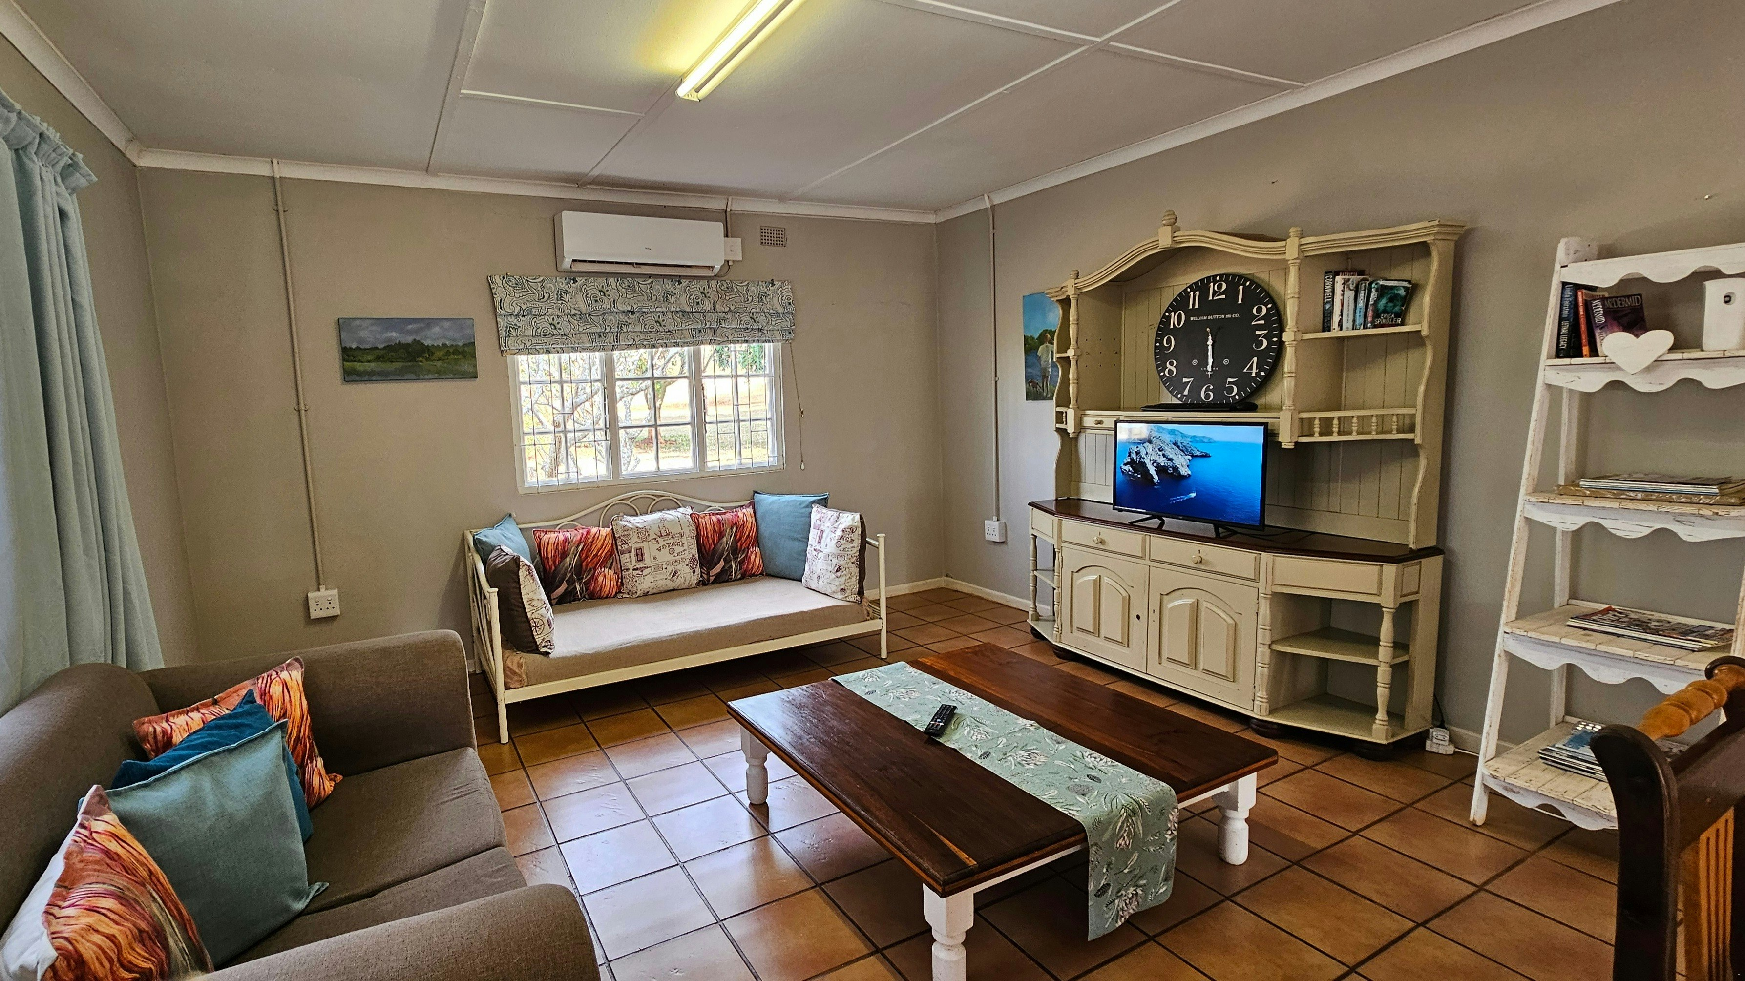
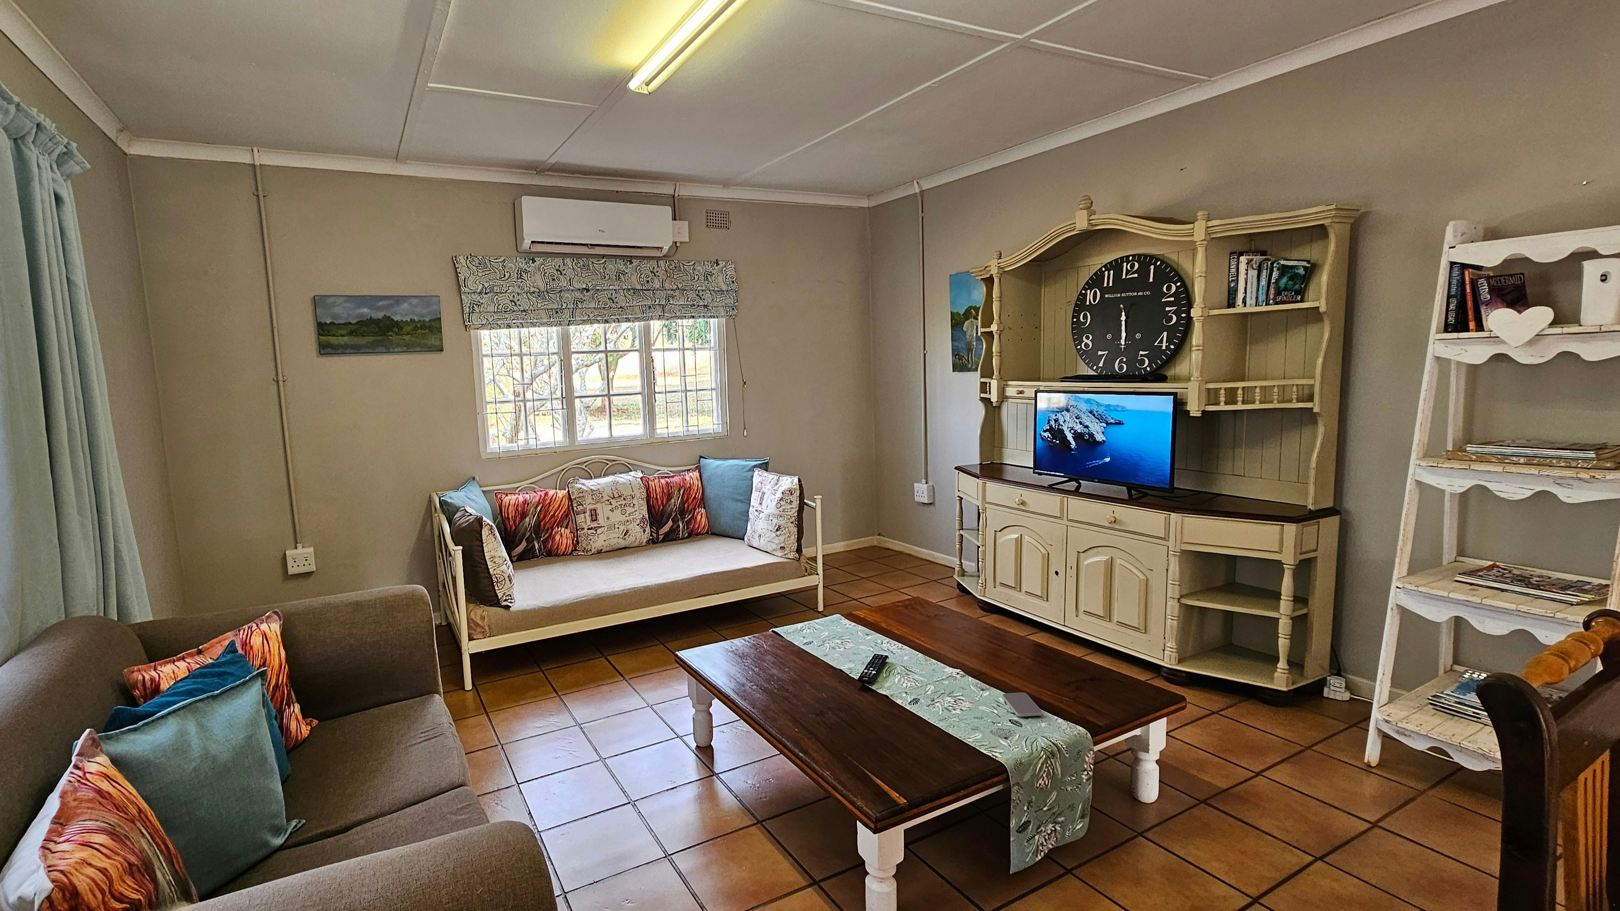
+ smartphone [1002,692,1043,717]
